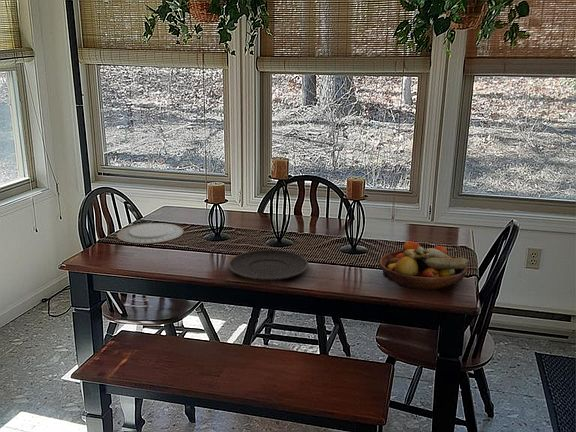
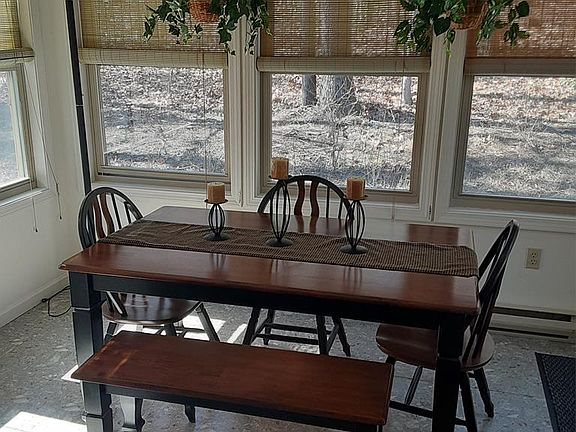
- fruit bowl [378,240,471,291]
- plate [227,249,309,282]
- chinaware [116,222,184,245]
